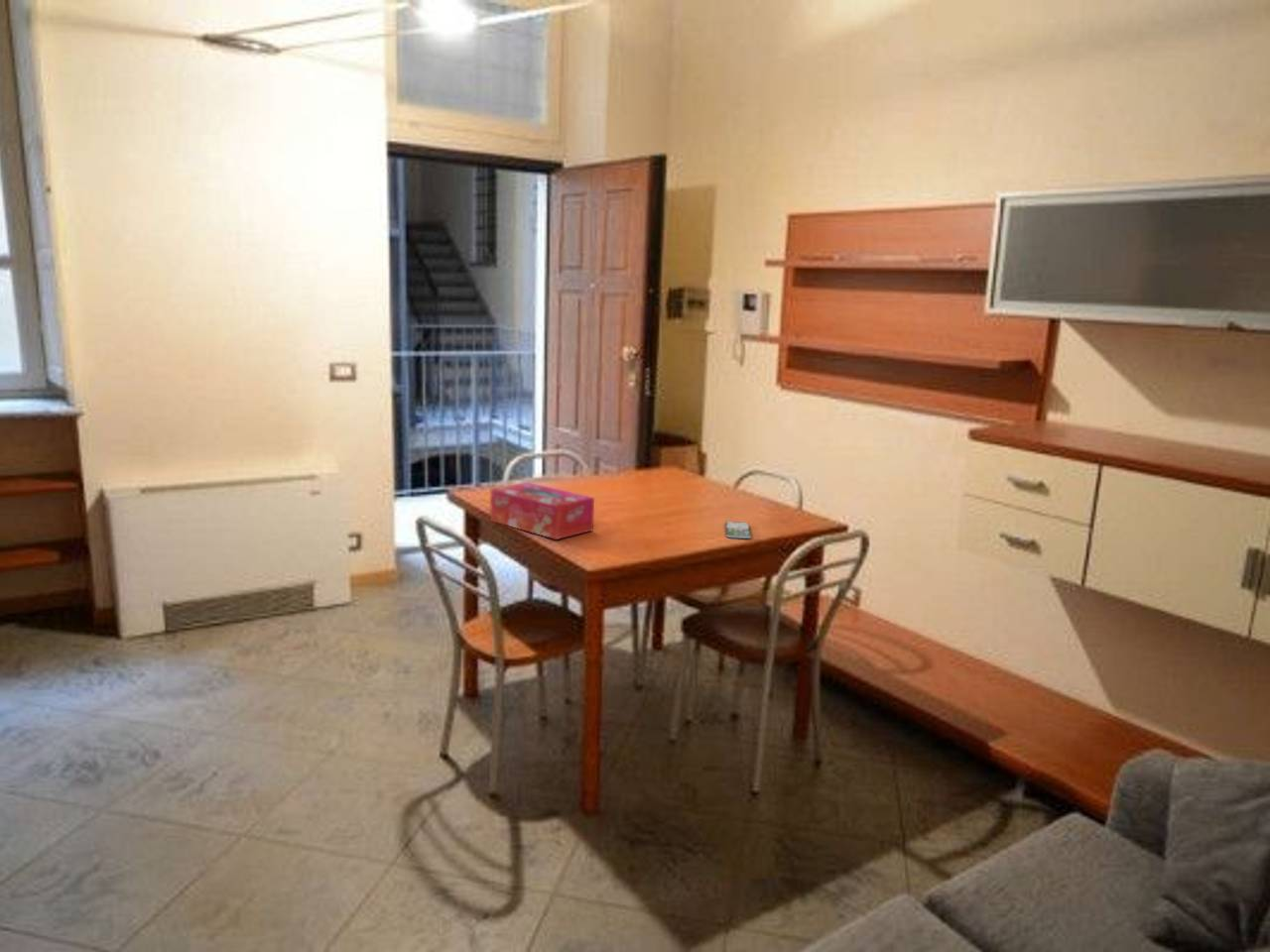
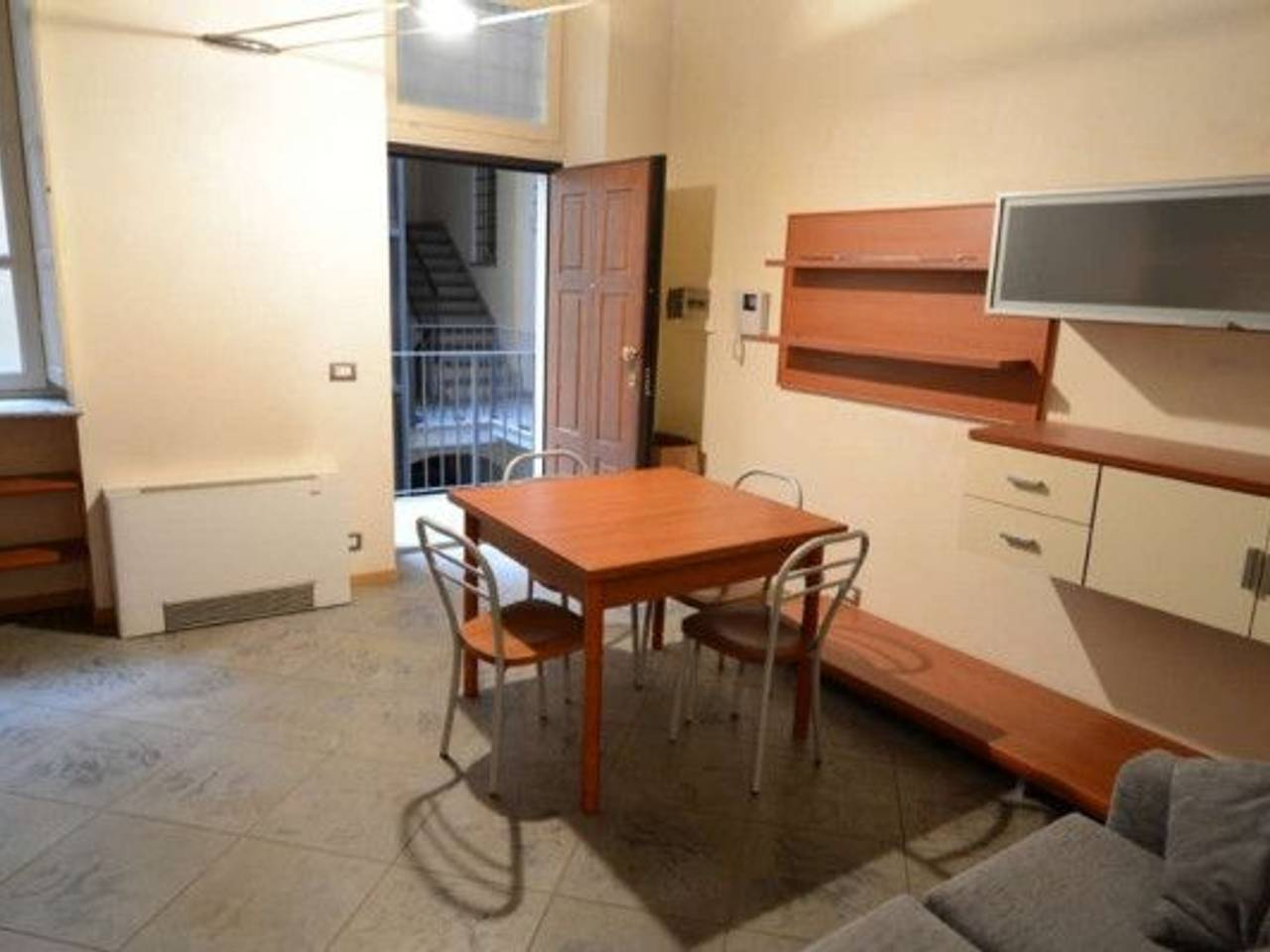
- tissue box [489,481,595,540]
- smartphone [724,521,752,539]
